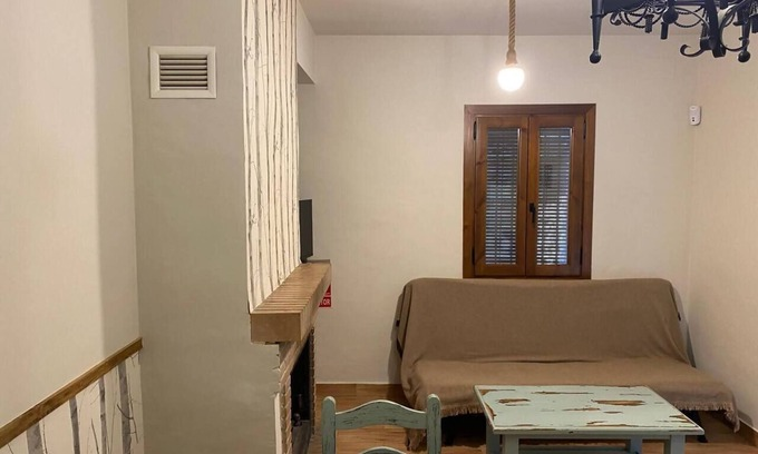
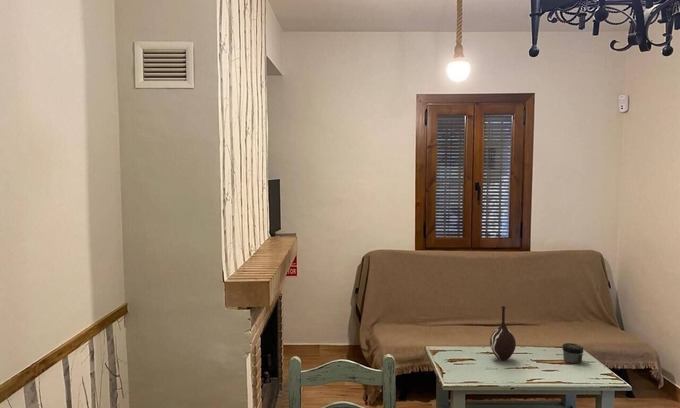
+ vase [489,305,517,362]
+ jar [561,342,585,365]
